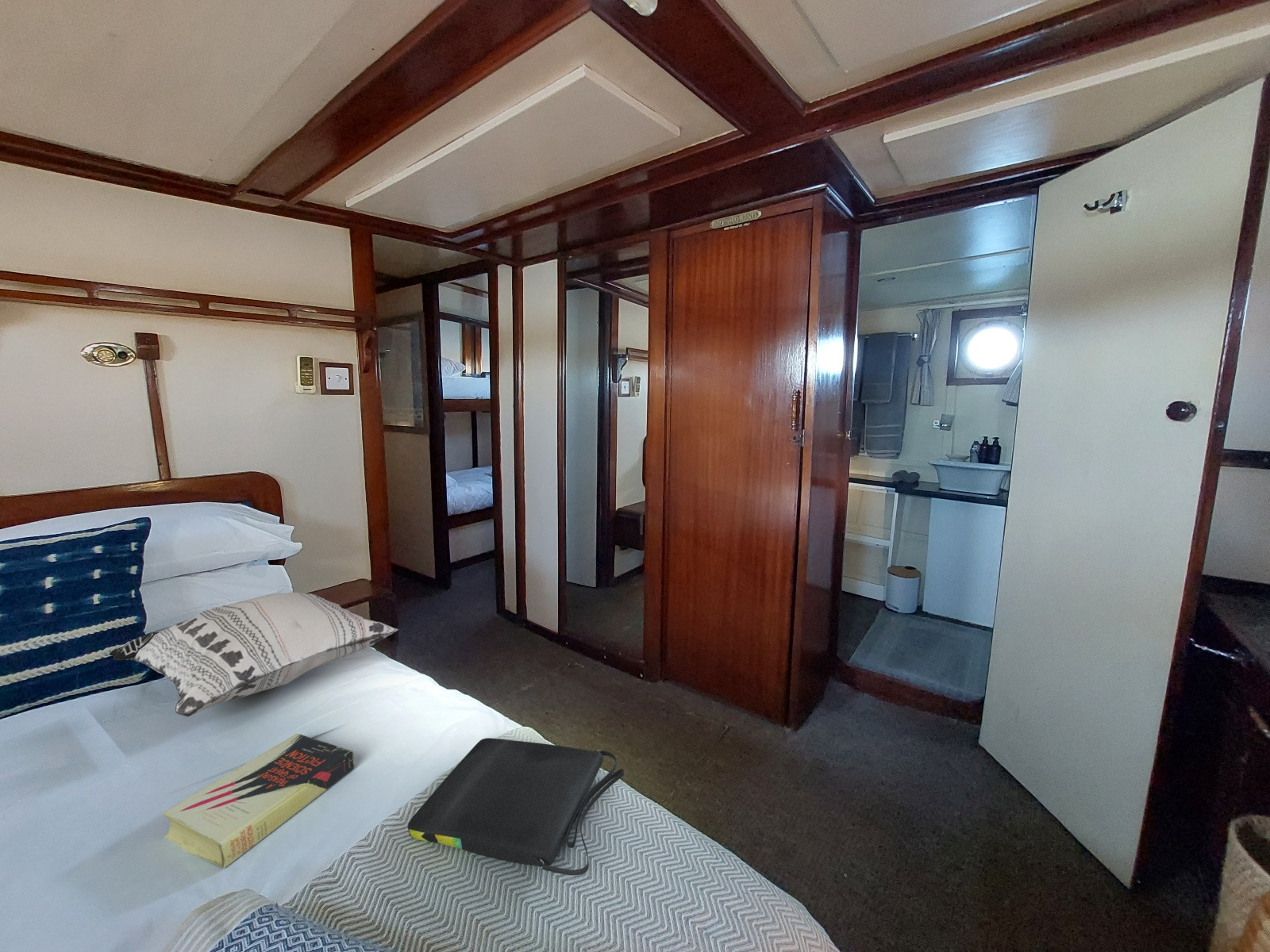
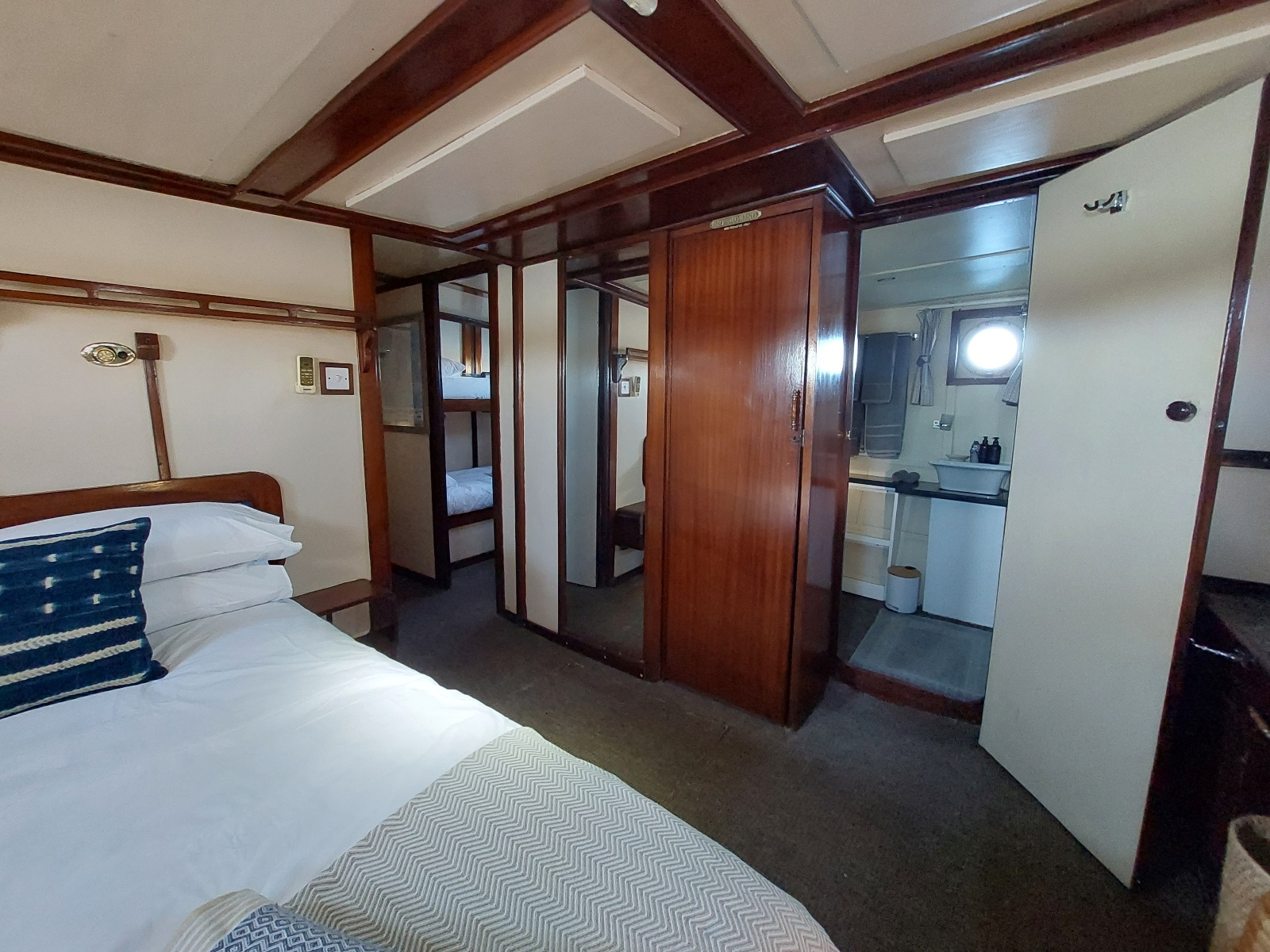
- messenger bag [407,737,625,876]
- book [161,733,355,869]
- decorative pillow [109,592,399,717]
